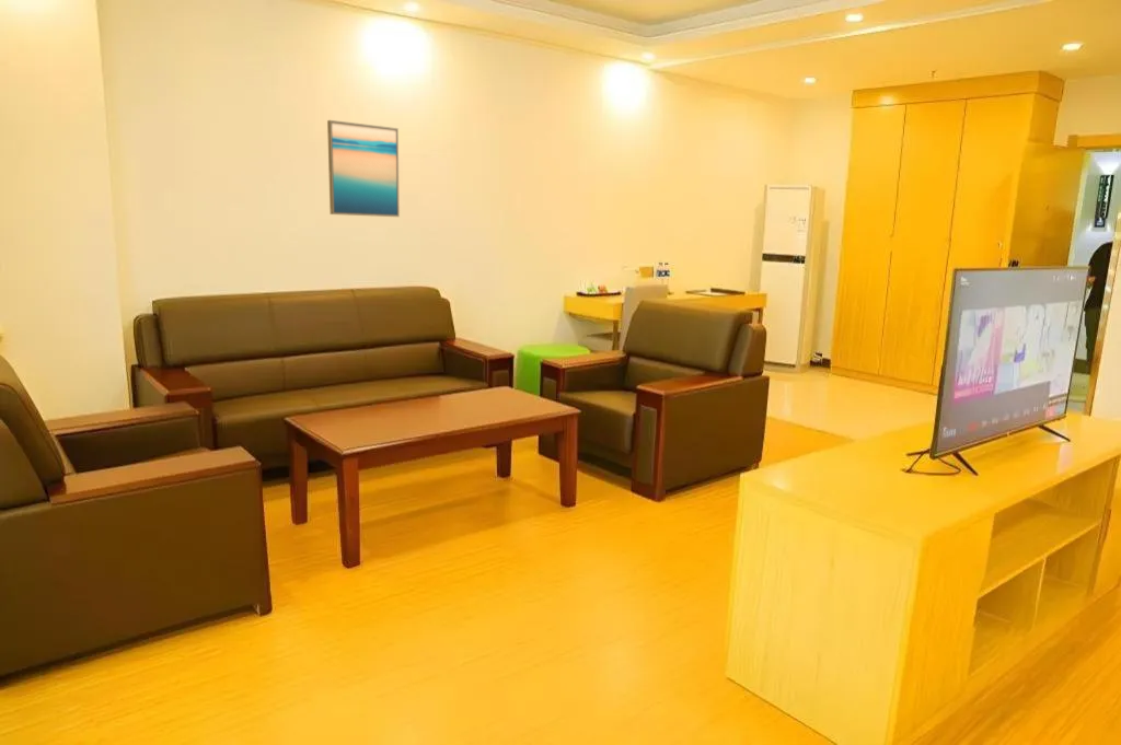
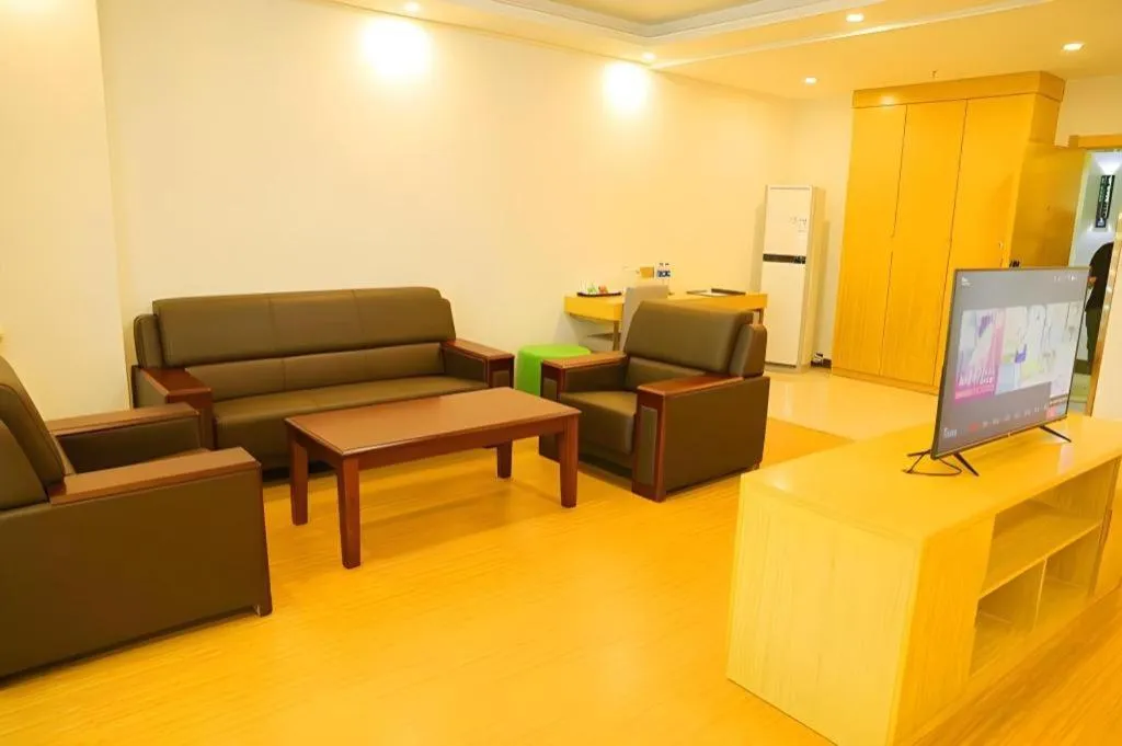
- wall art [326,119,401,218]
